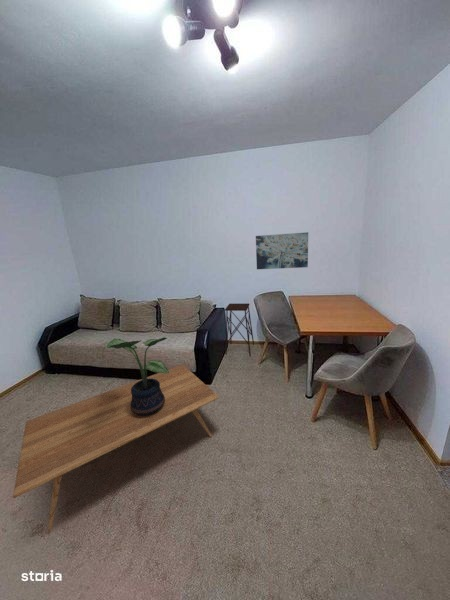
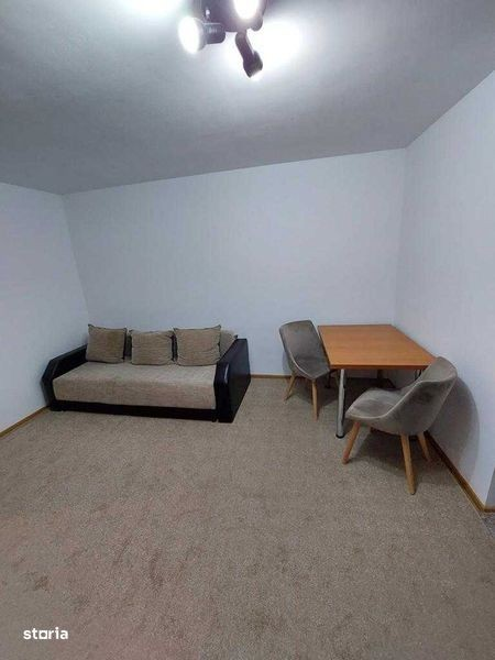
- coffee table [12,363,220,532]
- wall art [255,231,309,270]
- potted plant [106,336,169,416]
- side table [224,302,255,357]
